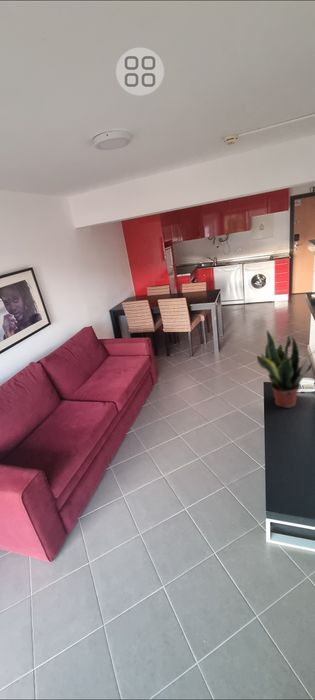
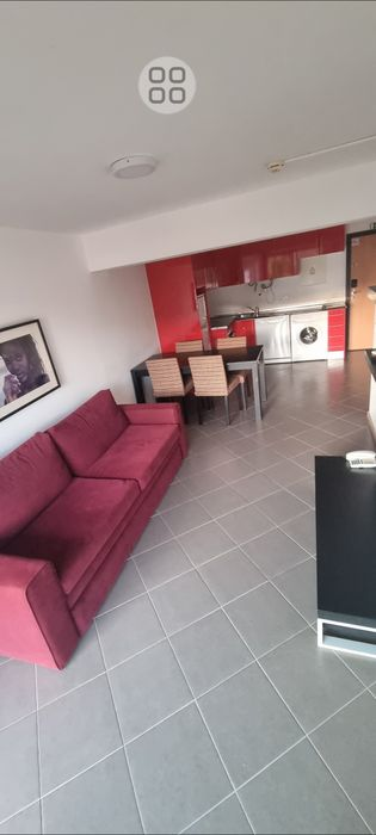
- potted plant [256,329,315,409]
